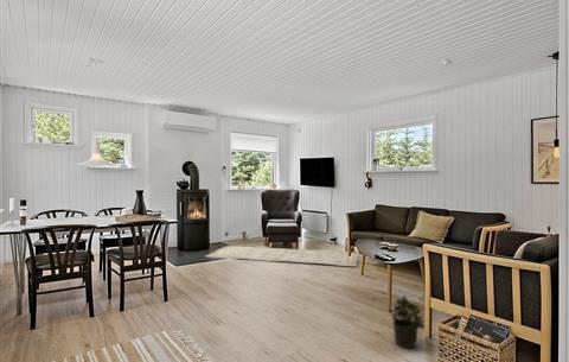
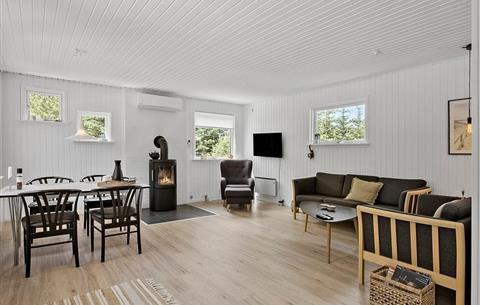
- rug [204,244,359,267]
- potted plant [388,294,426,349]
